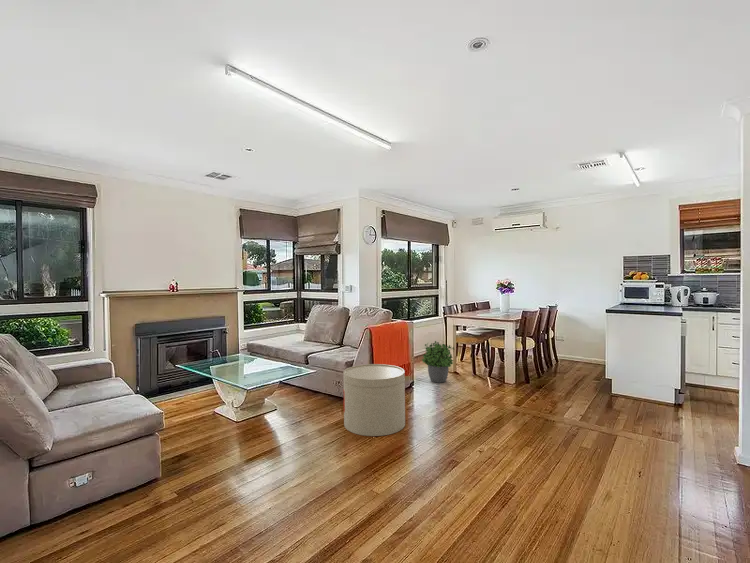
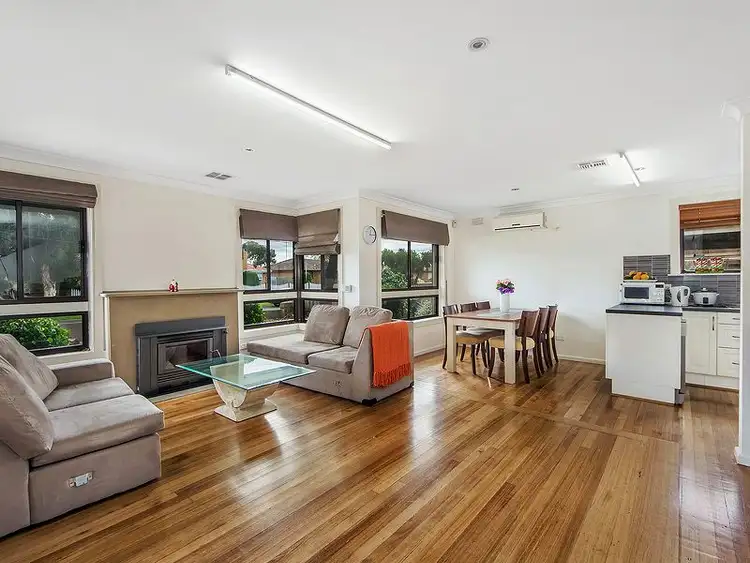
- side table [342,363,406,437]
- potted plant [421,340,455,384]
